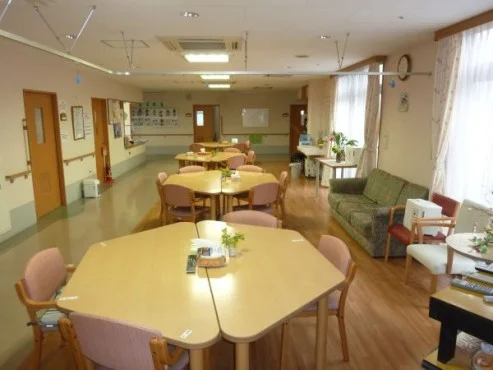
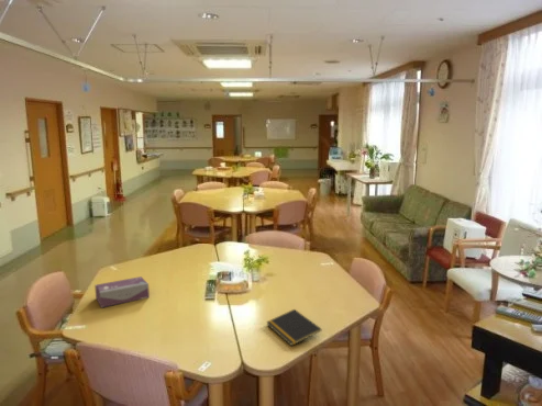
+ notepad [265,308,322,347]
+ tissue box [93,275,151,308]
